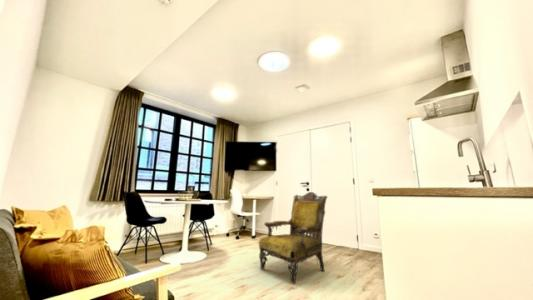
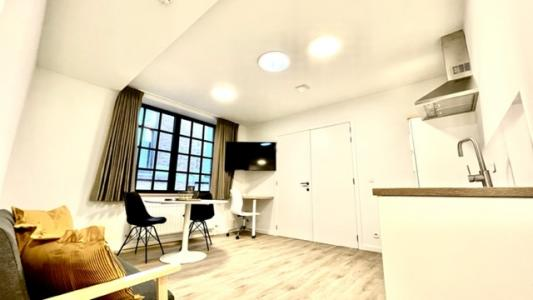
- armchair [258,191,328,285]
